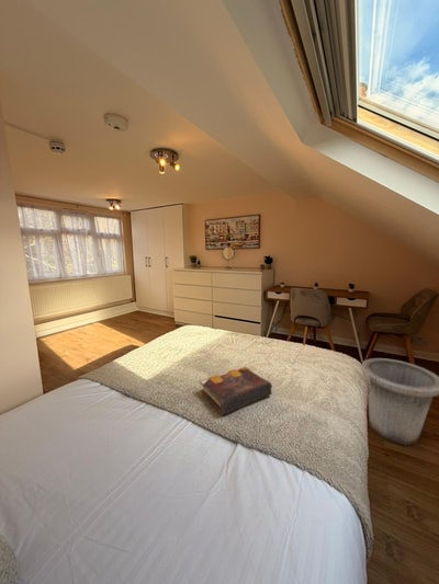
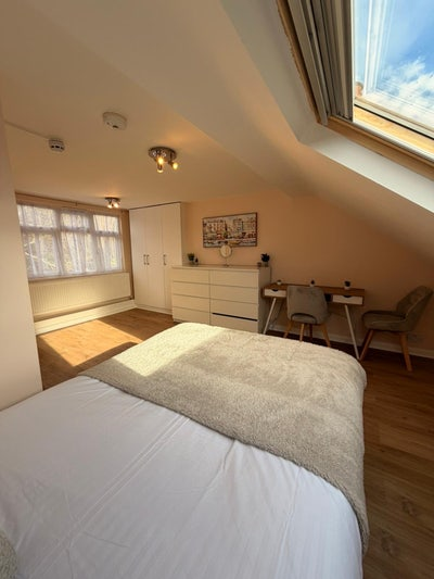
- book [199,366,273,416]
- trash can [361,357,439,447]
